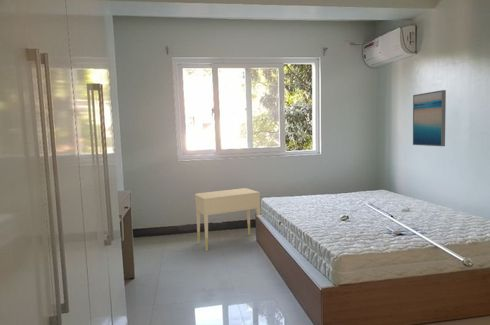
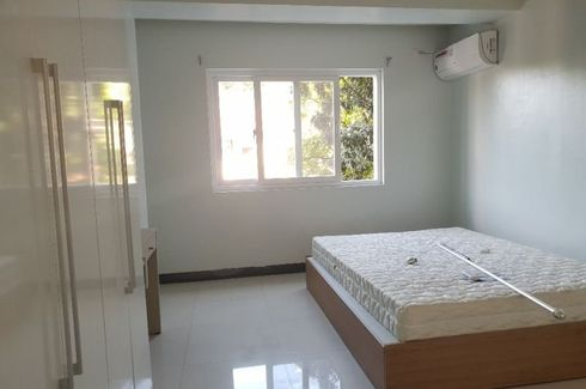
- wall art [412,89,447,147]
- nightstand [194,187,261,252]
